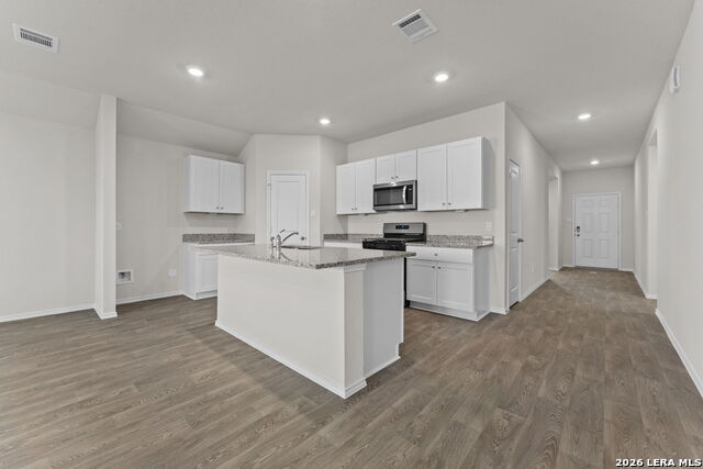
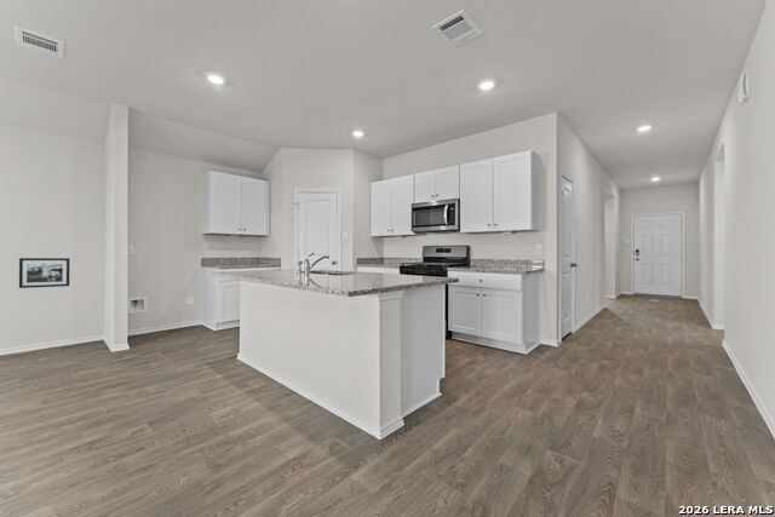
+ picture frame [18,257,70,289]
